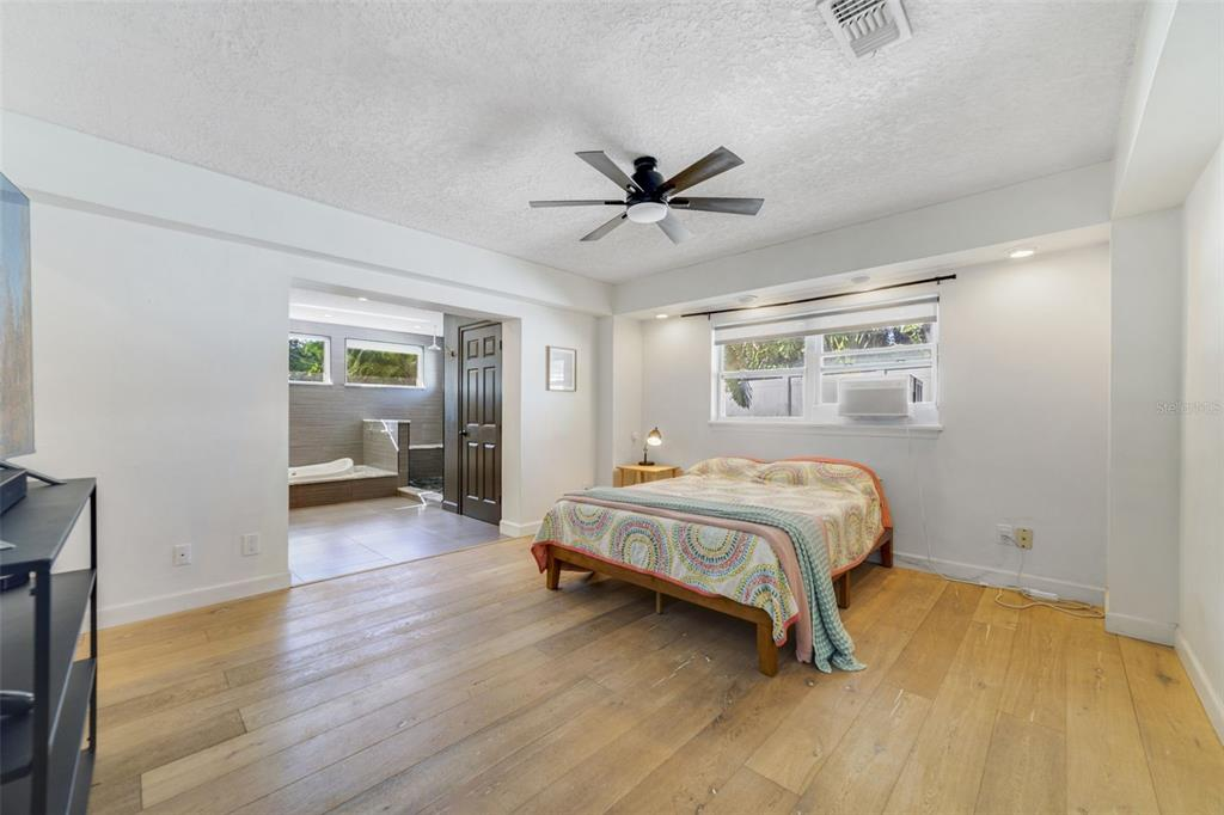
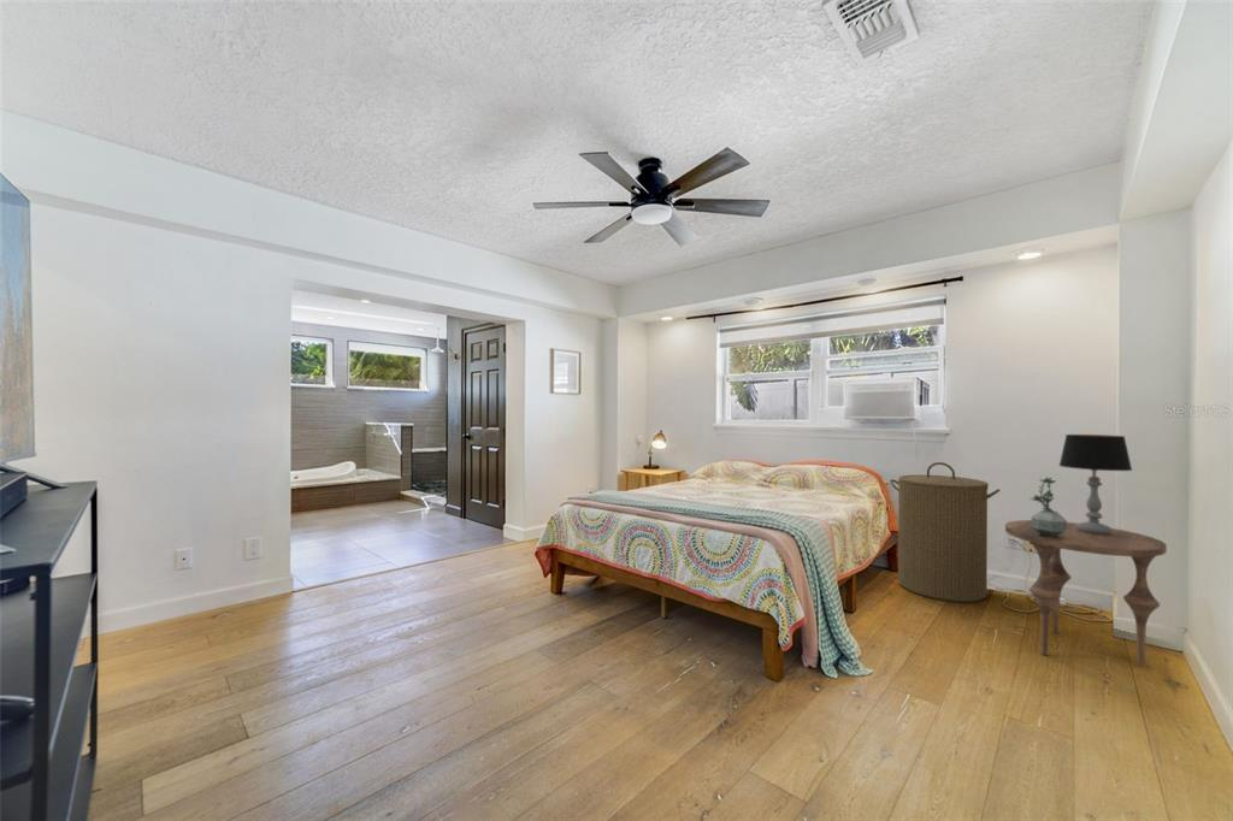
+ potted plant [1030,476,1068,537]
+ table lamp [1057,433,1133,534]
+ side table [1004,519,1168,668]
+ laundry hamper [889,461,1002,603]
